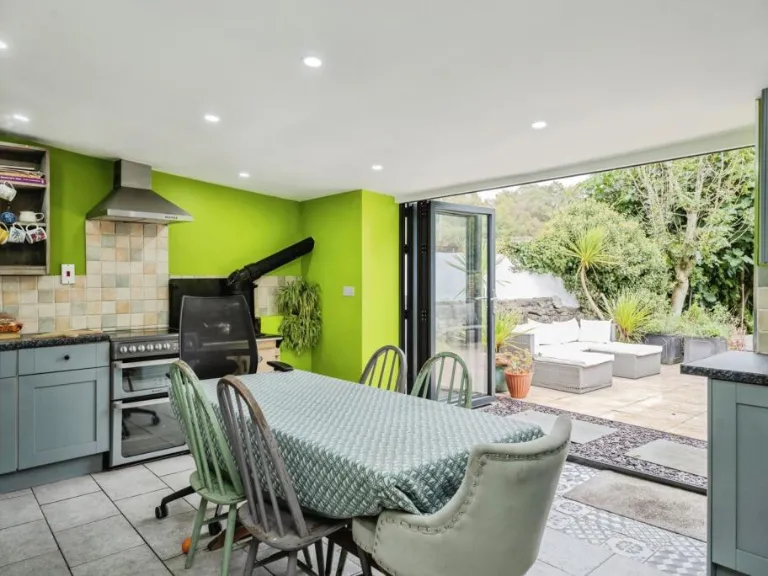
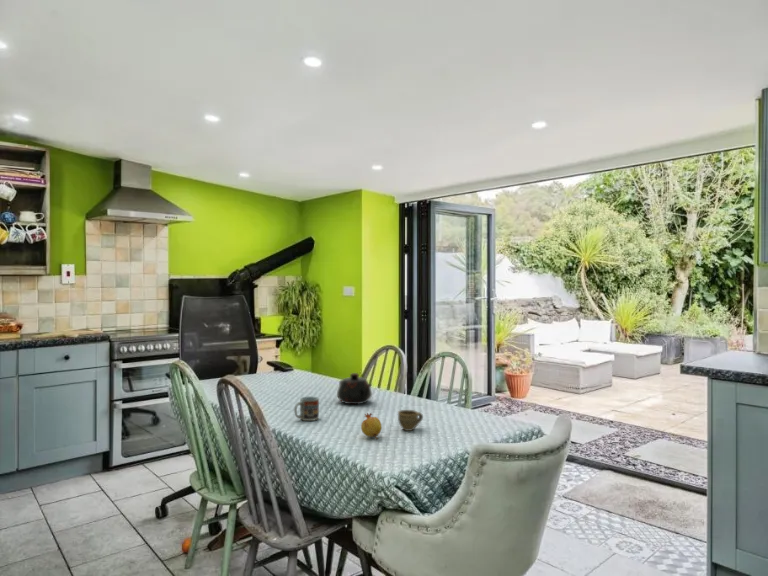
+ cup [293,395,320,422]
+ teapot [336,372,373,405]
+ fruit [360,412,383,441]
+ cup [397,409,424,432]
